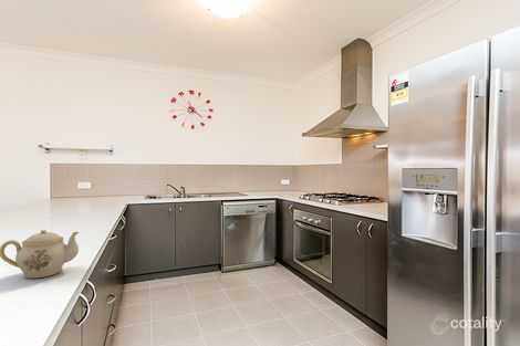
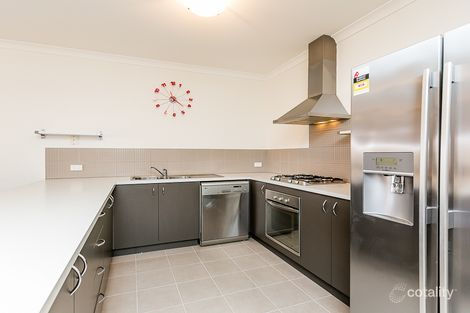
- teapot [0,229,81,280]
